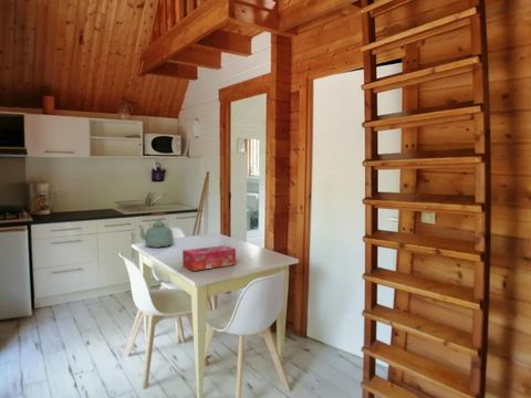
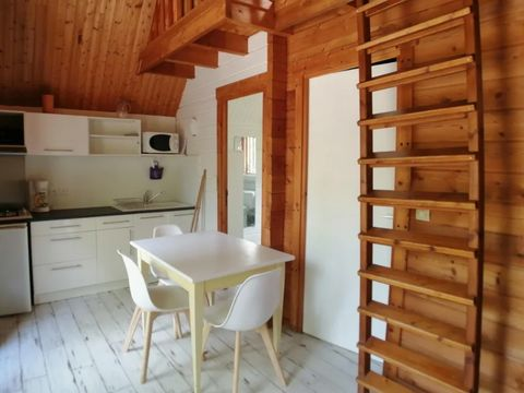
- tissue box [181,244,237,272]
- kettle [137,211,175,249]
